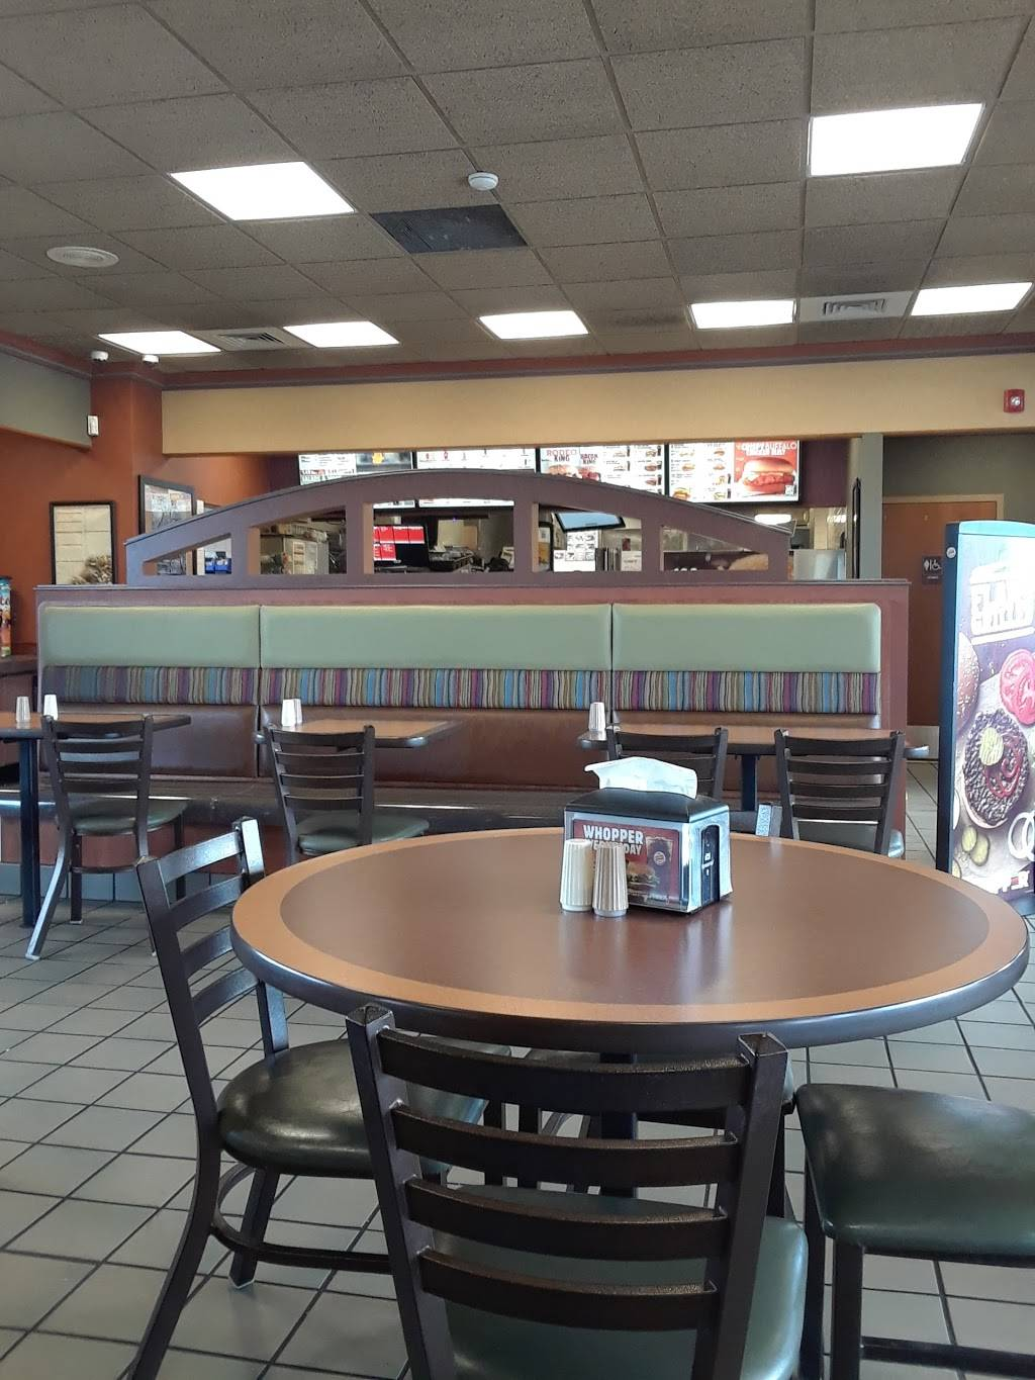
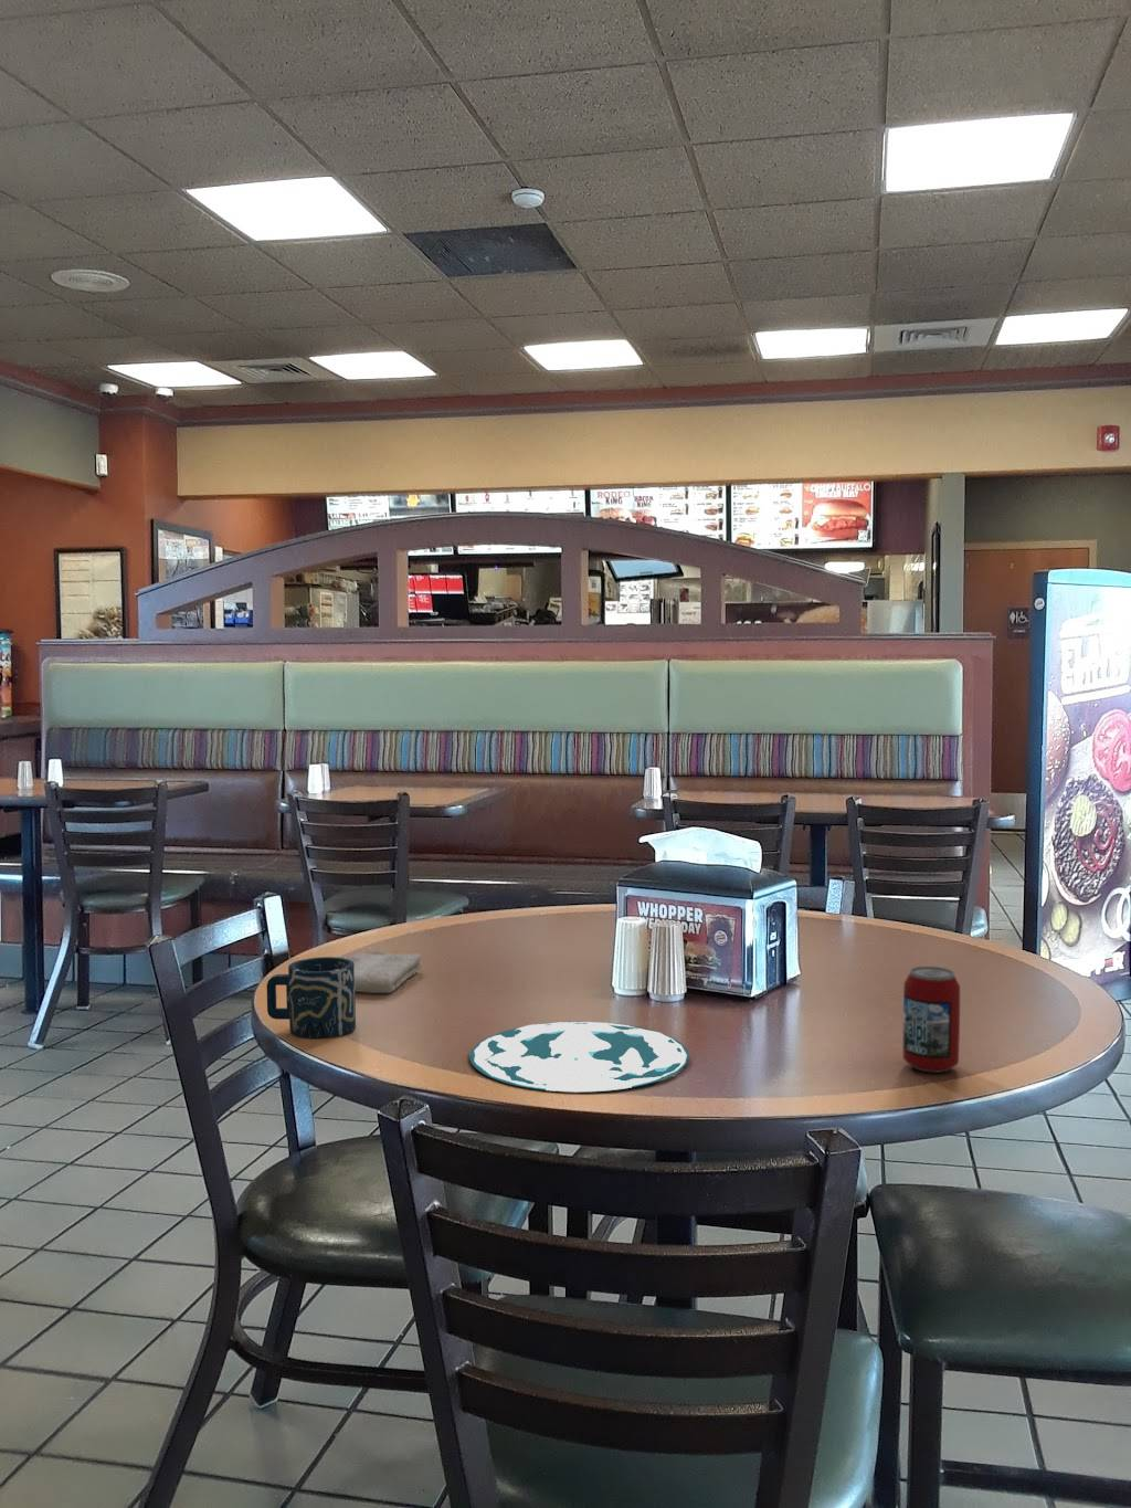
+ plate [468,1021,690,1092]
+ beverage can [903,966,961,1074]
+ cup [266,955,356,1040]
+ washcloth [342,951,423,995]
